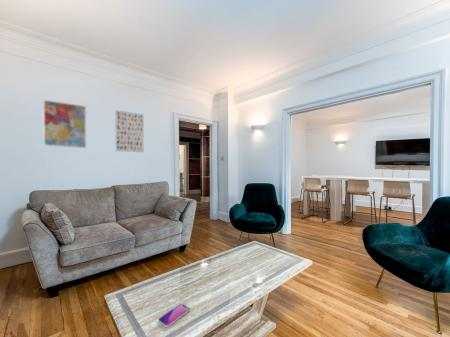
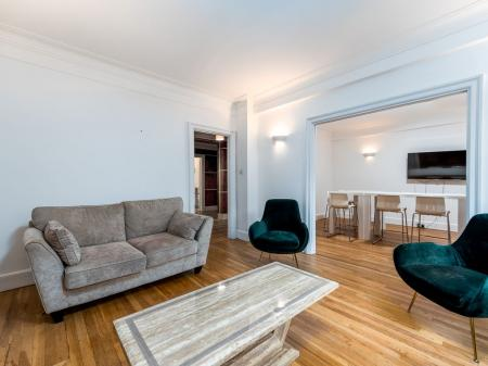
- wall art [42,98,87,149]
- smartphone [157,303,190,328]
- wall art [115,109,145,153]
